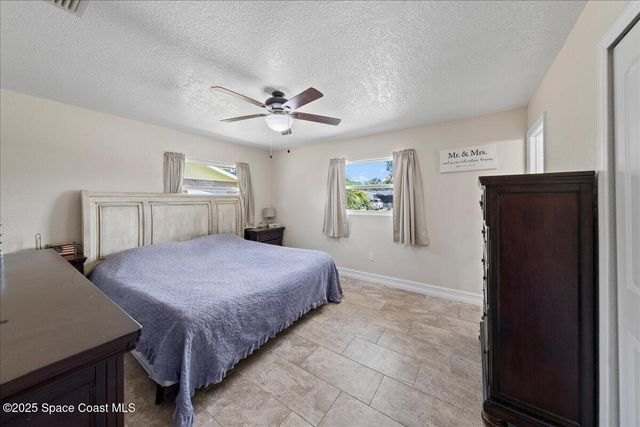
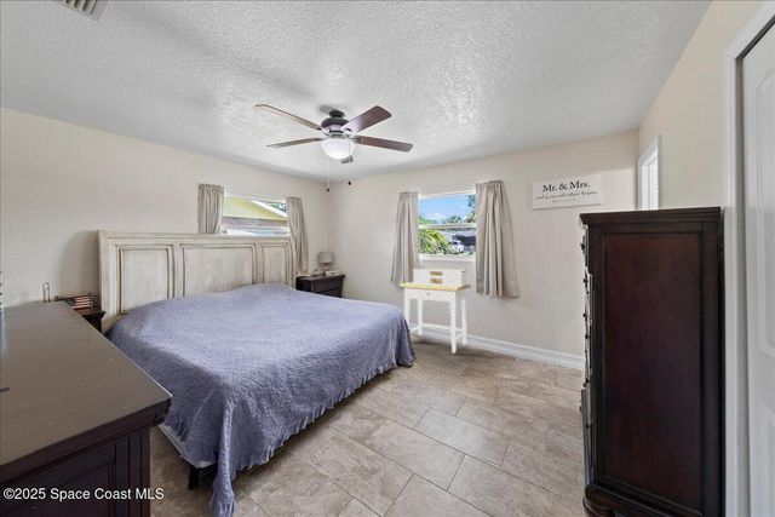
+ desk [398,268,472,354]
